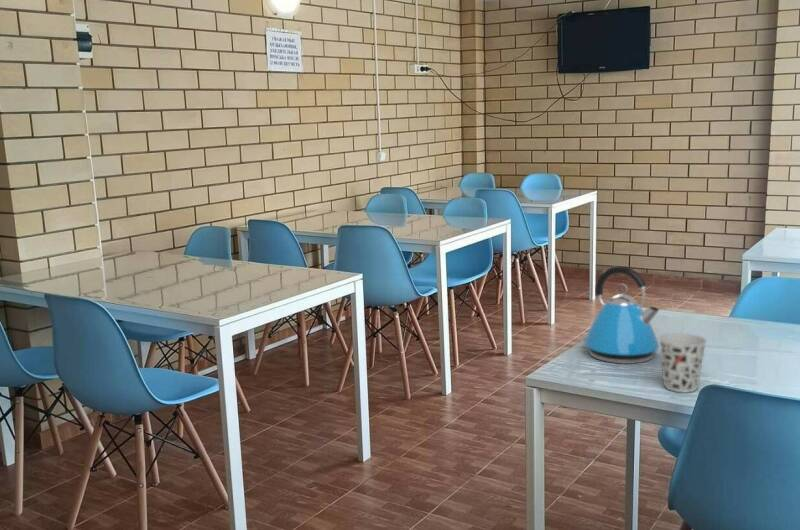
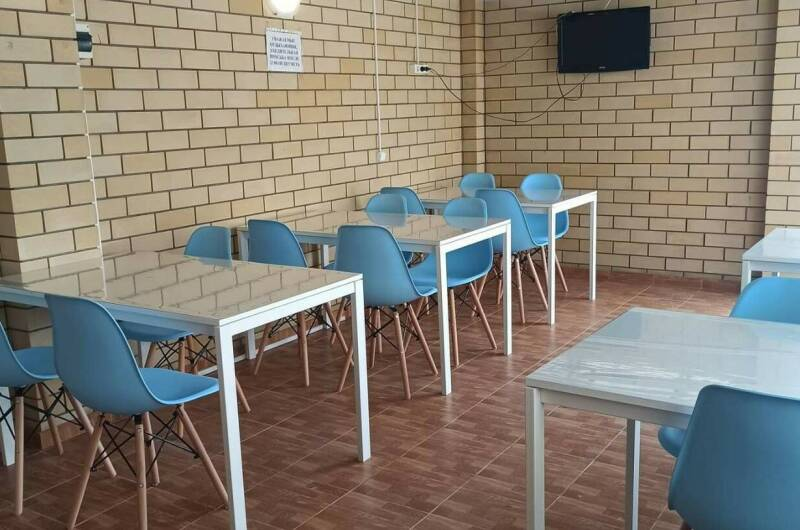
- kettle [580,265,661,365]
- cup [658,332,708,393]
